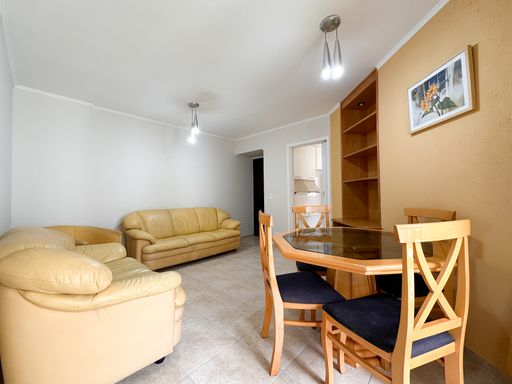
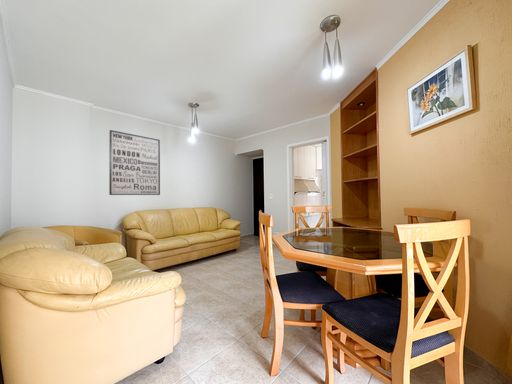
+ wall art [108,129,161,196]
